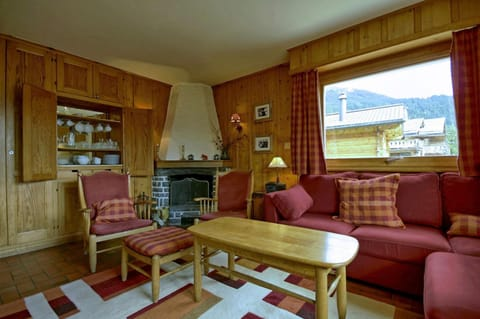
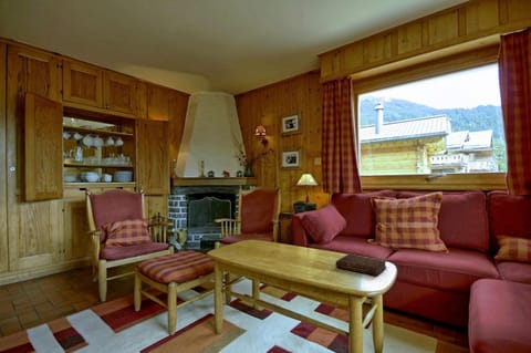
+ book [334,253,388,277]
